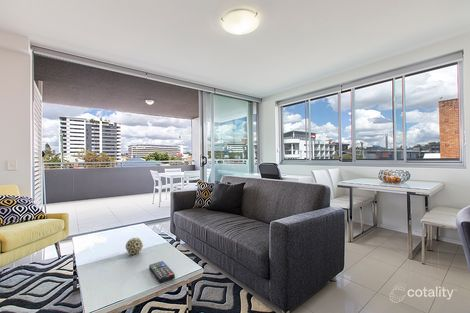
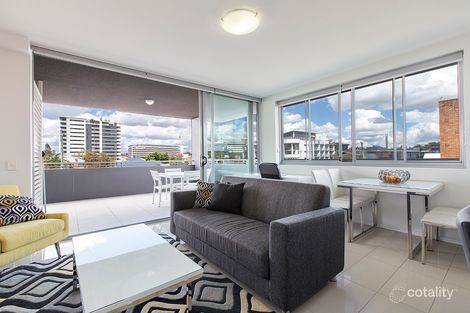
- decorative ball [125,236,144,256]
- remote control [148,260,176,284]
